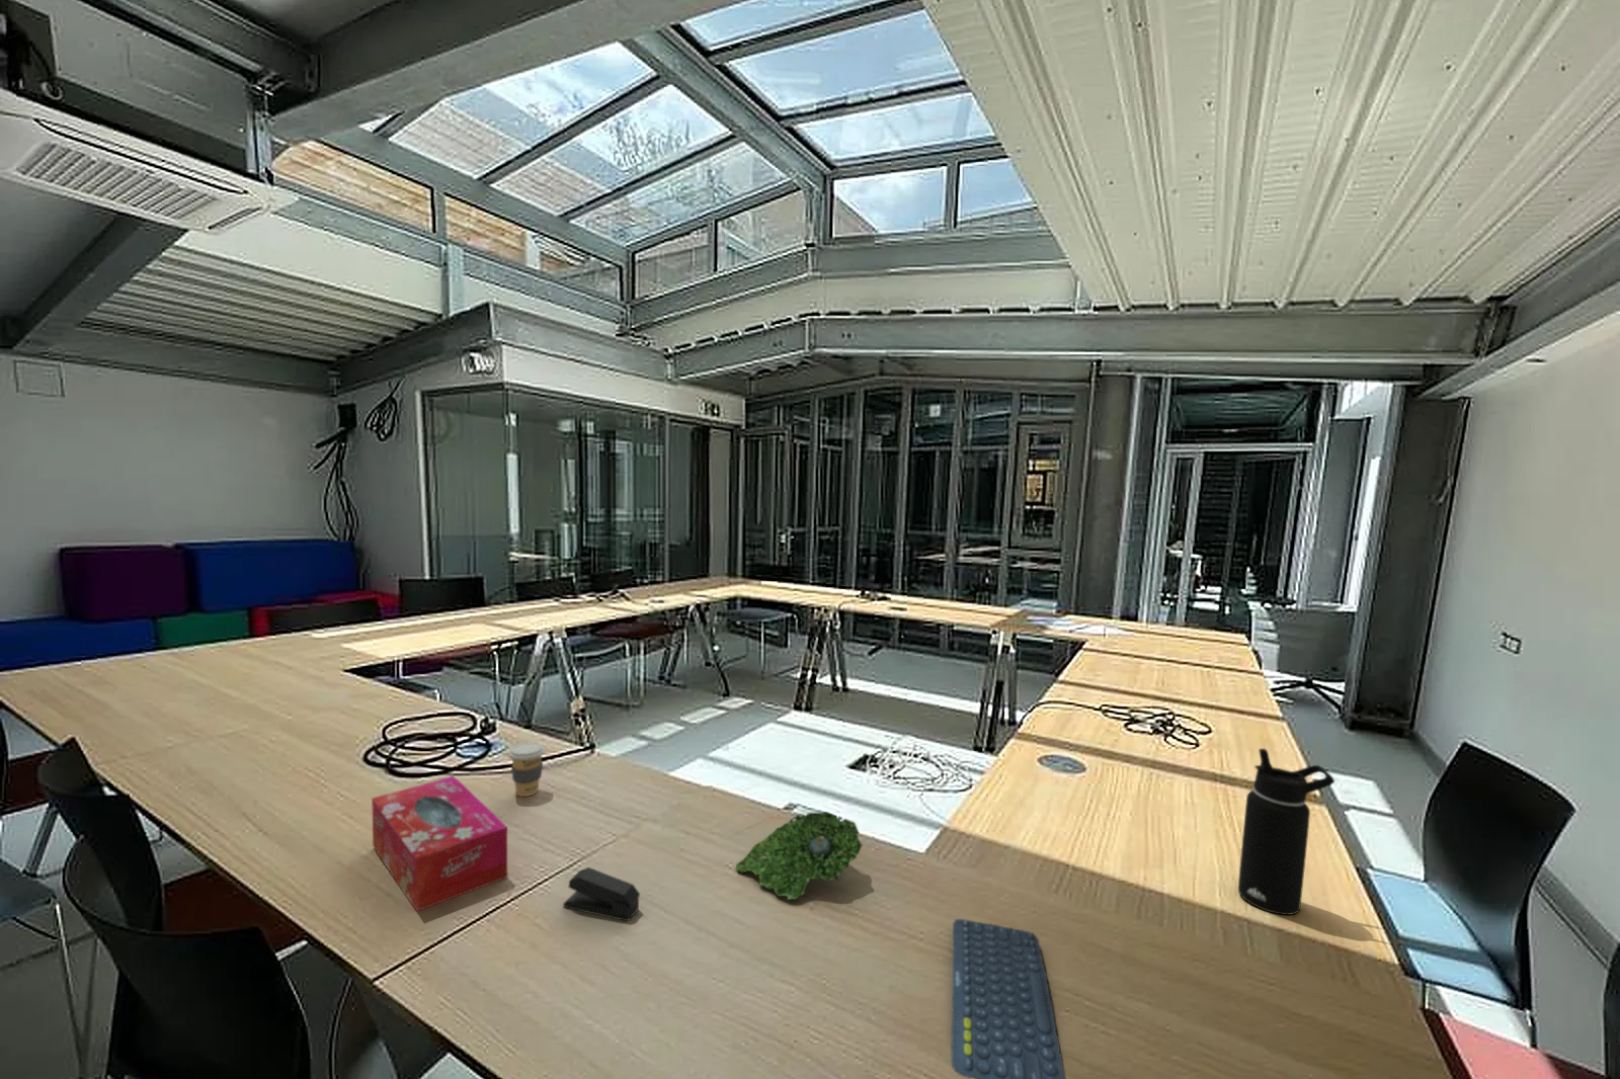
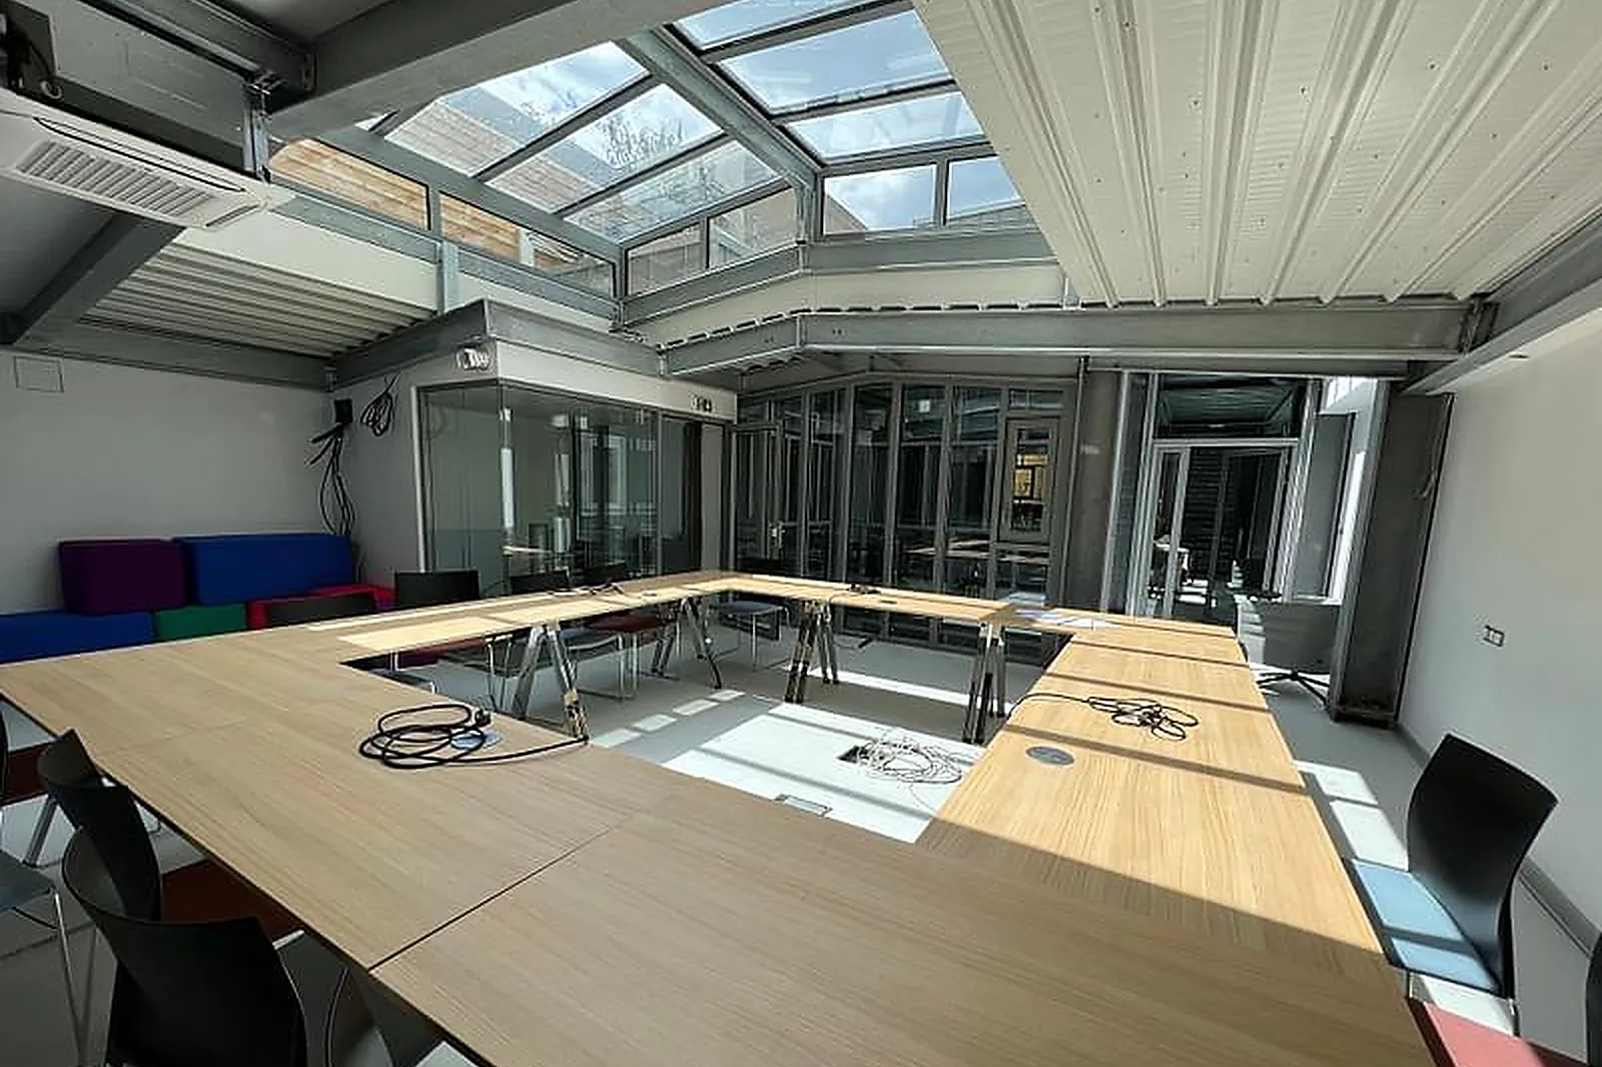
- water bottle [1237,747,1336,916]
- tissue box [371,776,508,912]
- plant [735,810,864,901]
- coffee cup [507,741,546,797]
- stapler [562,866,641,922]
- keyboard [950,918,1067,1079]
